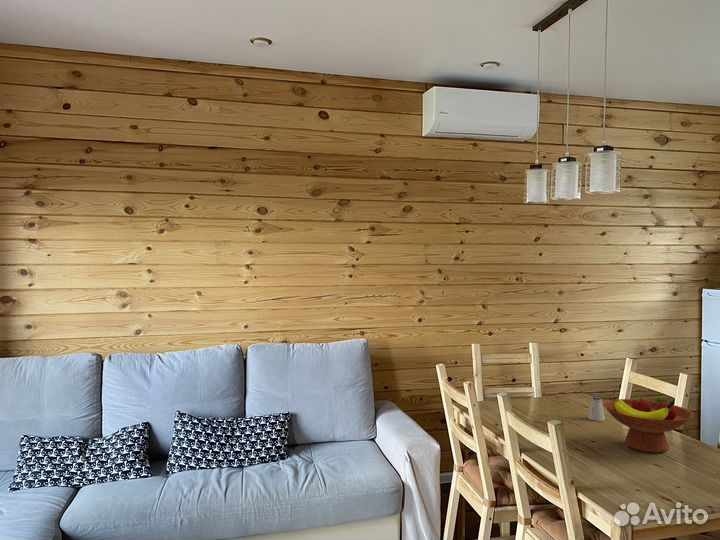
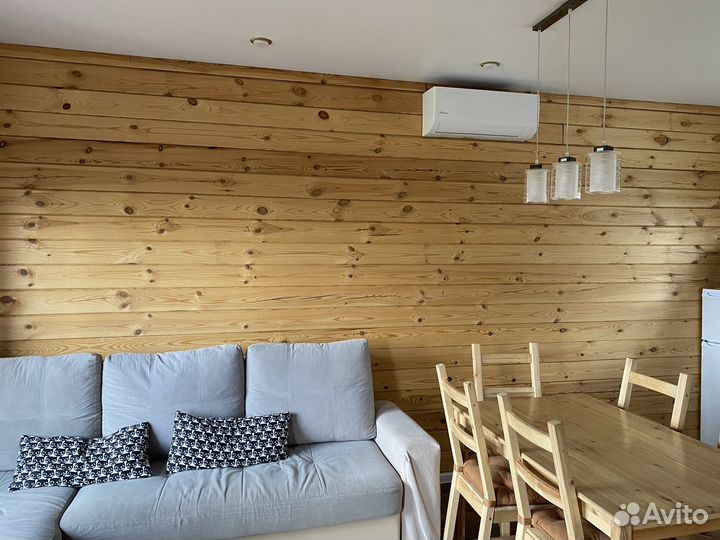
- fruit bowl [603,395,694,454]
- saltshaker [587,396,606,422]
